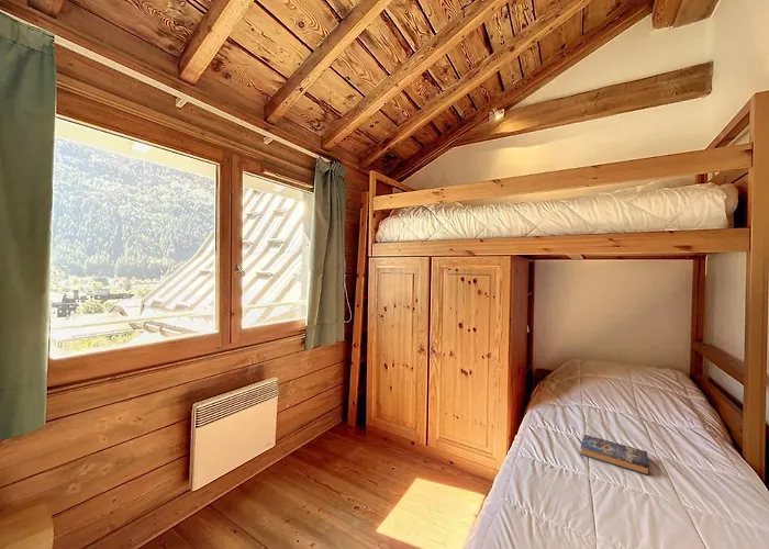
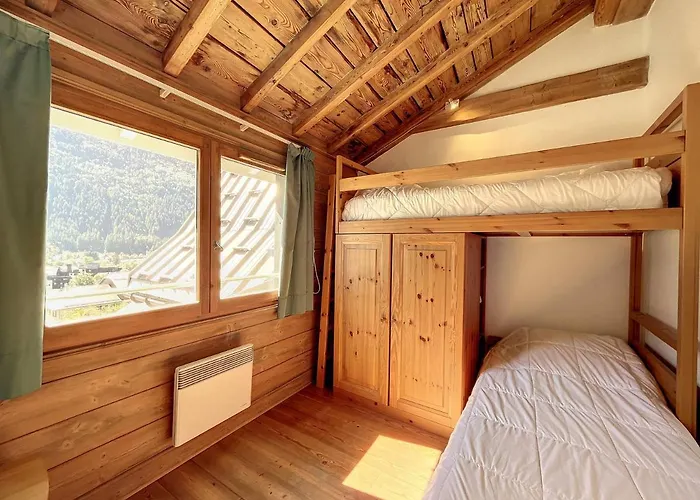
- book [580,434,649,475]
